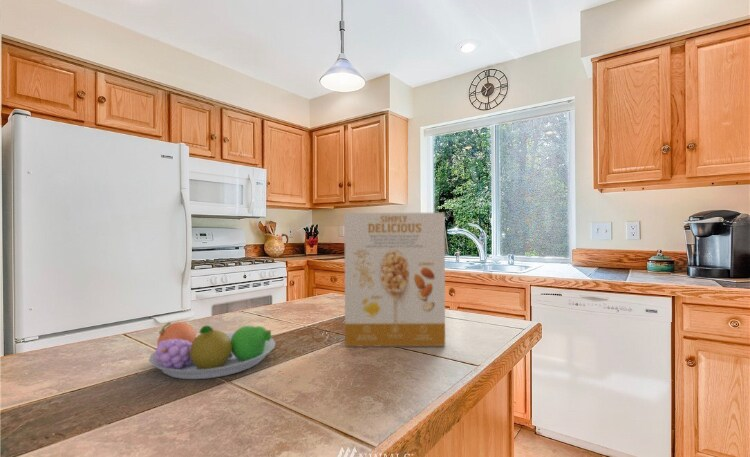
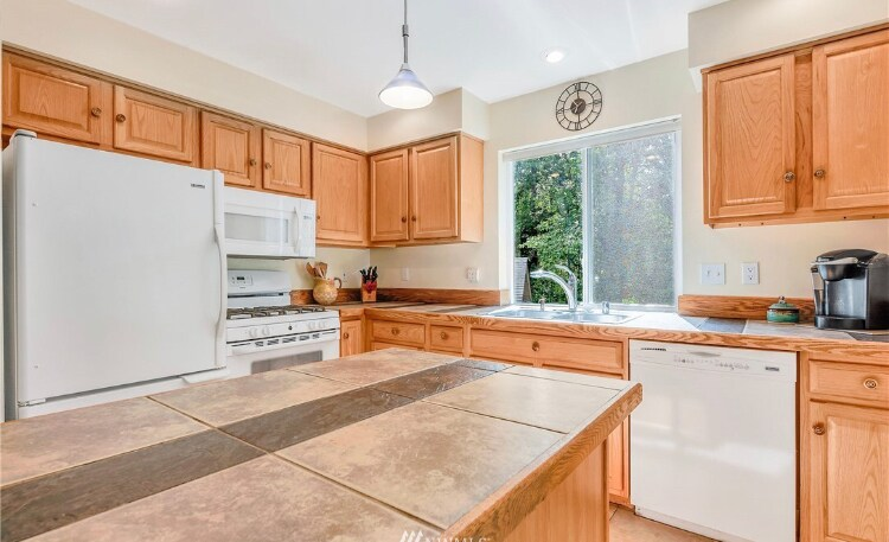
- cereal box [343,212,446,347]
- fruit bowl [148,321,276,380]
